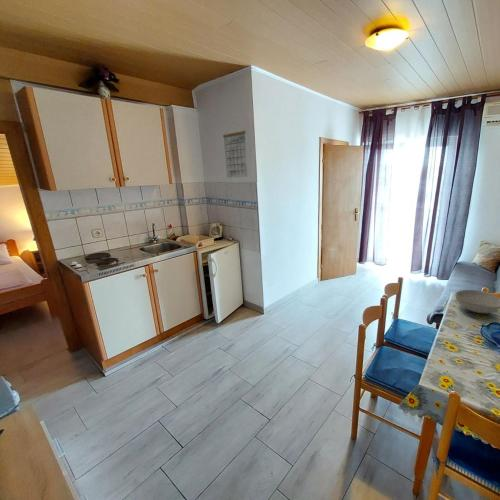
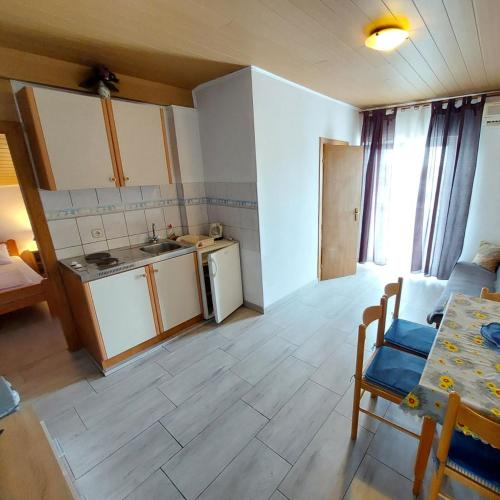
- calendar [222,121,248,179]
- bowl [454,289,500,314]
